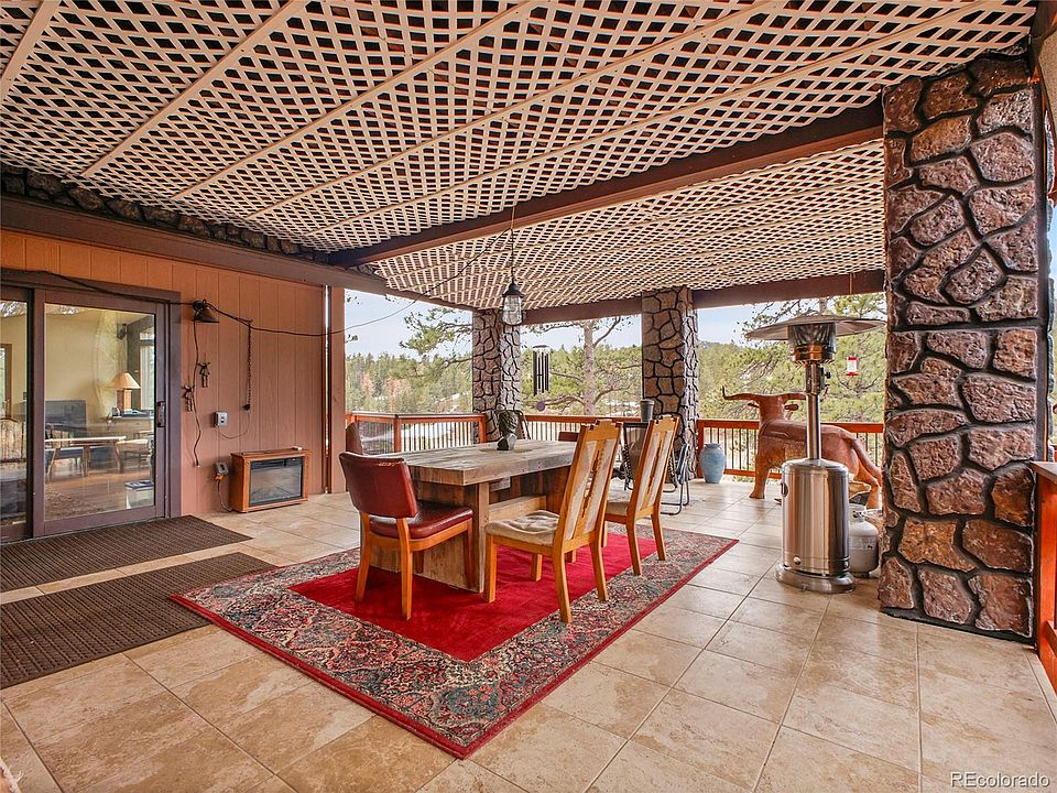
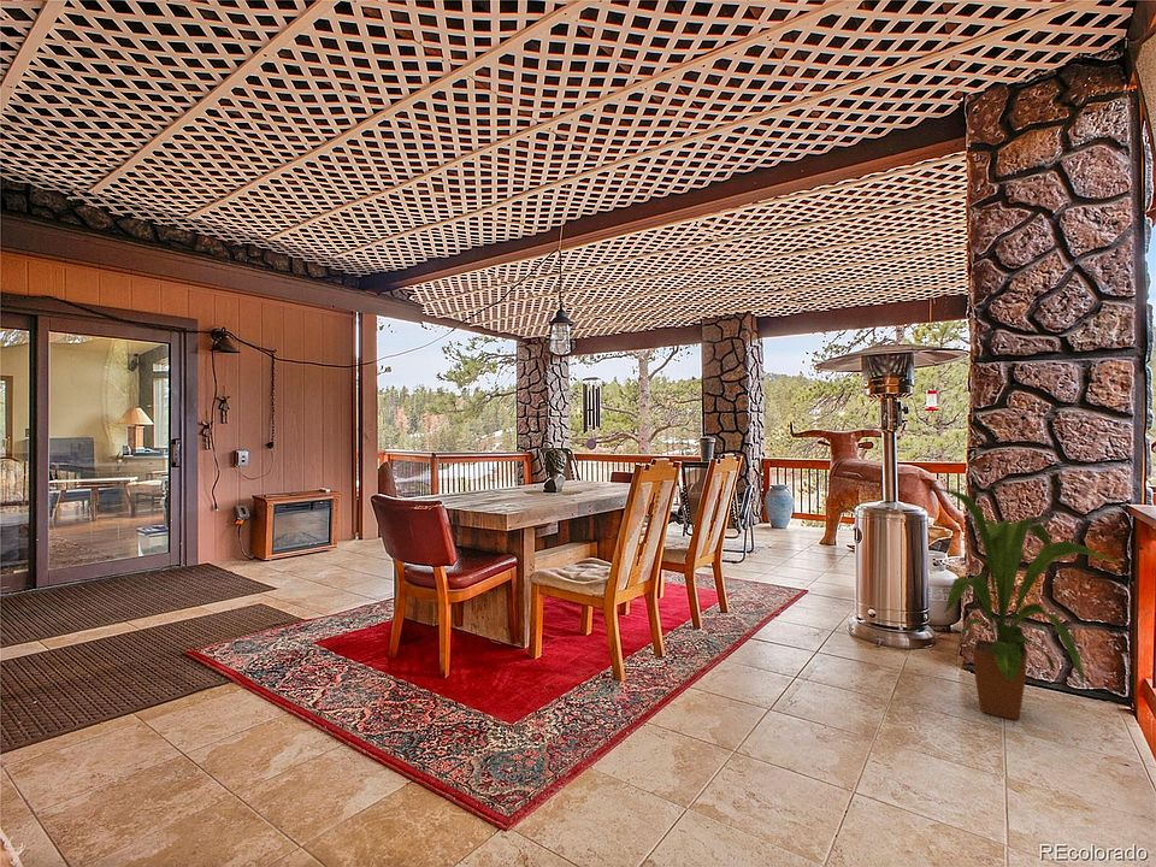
+ house plant [933,488,1123,721]
